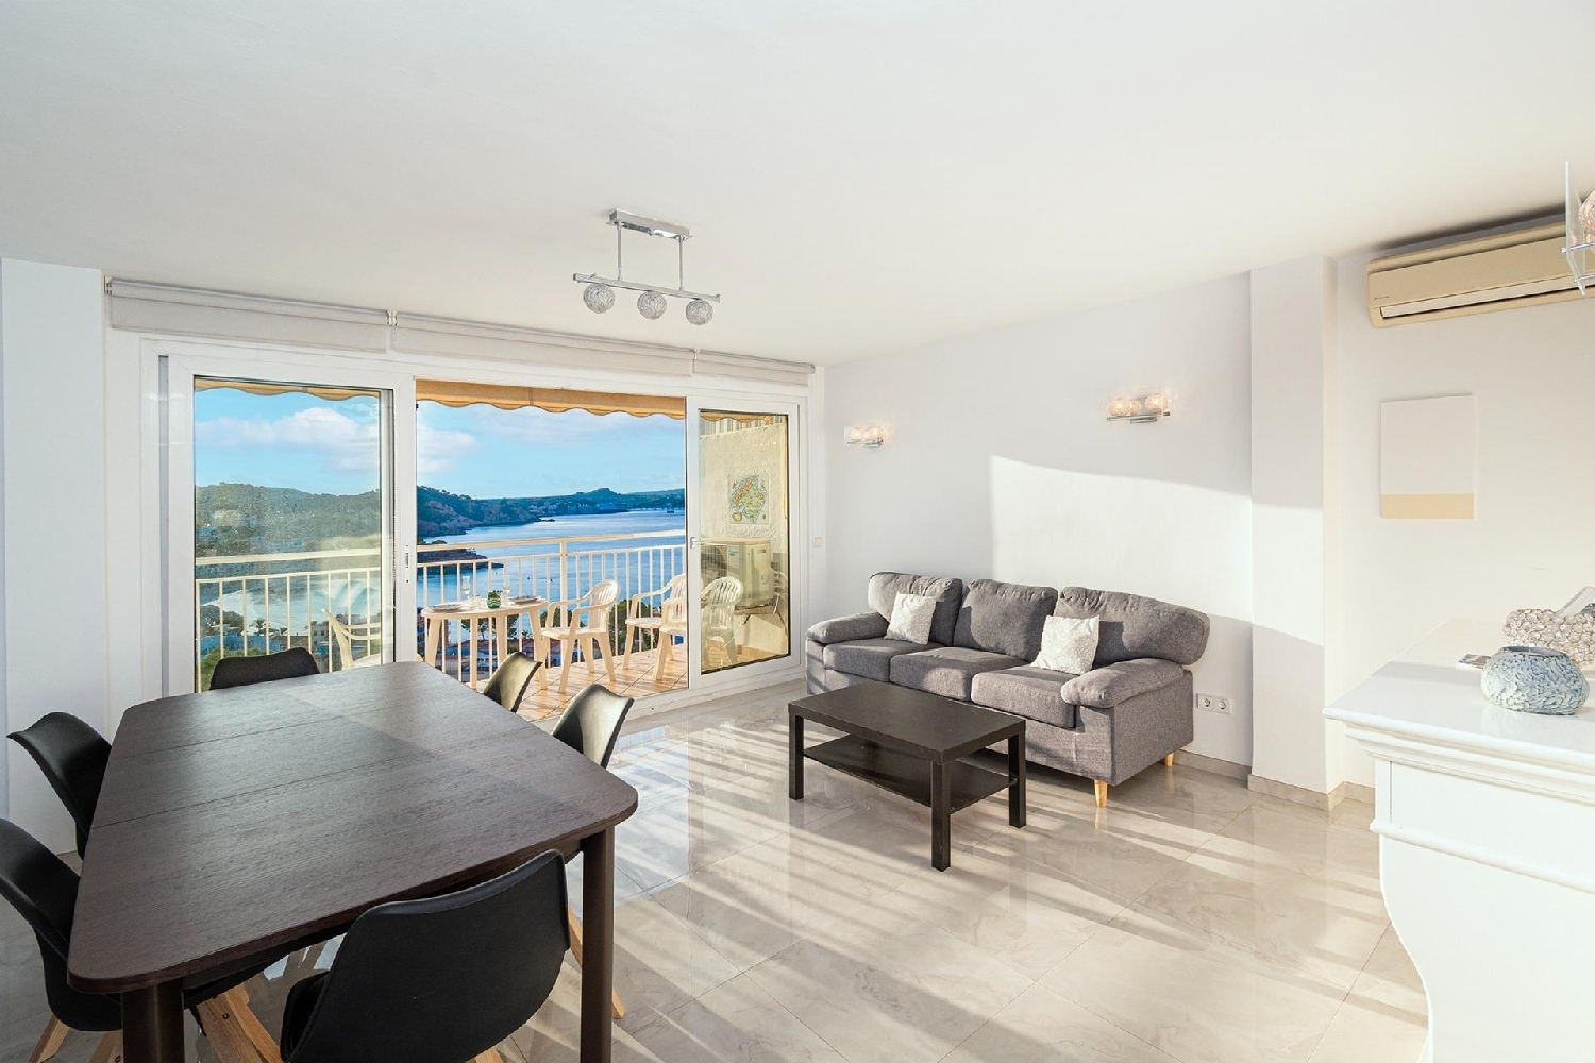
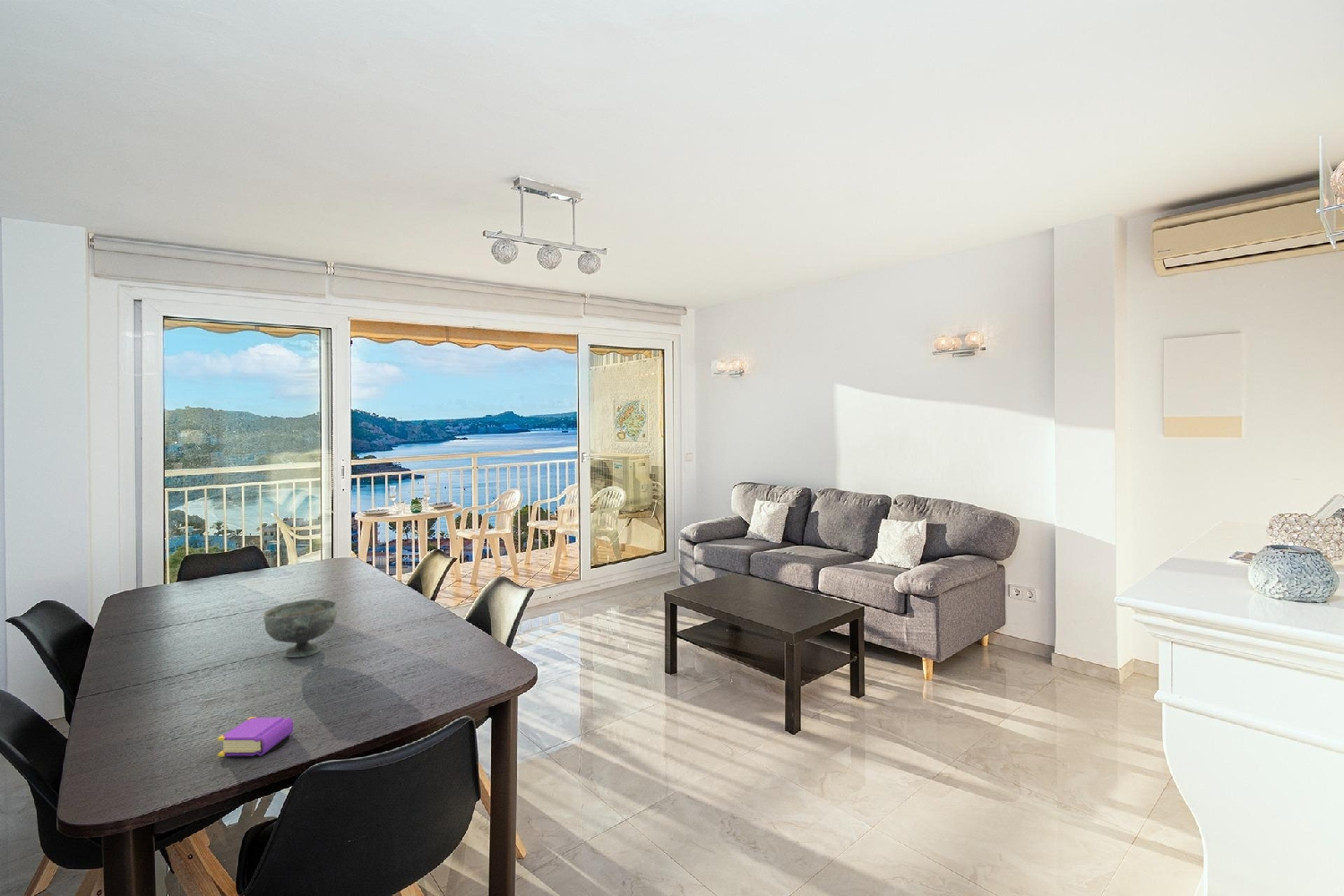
+ book [217,716,294,758]
+ bowl [262,599,338,658]
